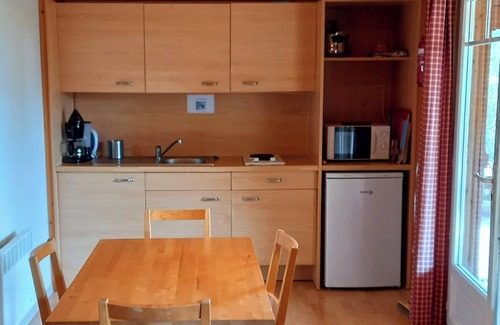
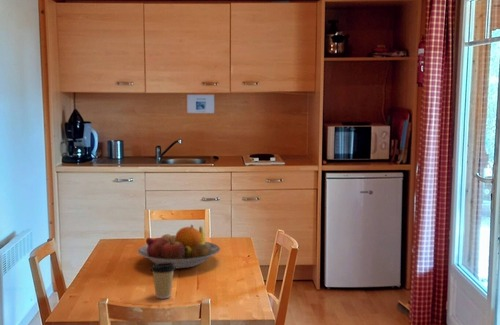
+ coffee cup [150,262,177,300]
+ fruit bowl [137,224,221,269]
